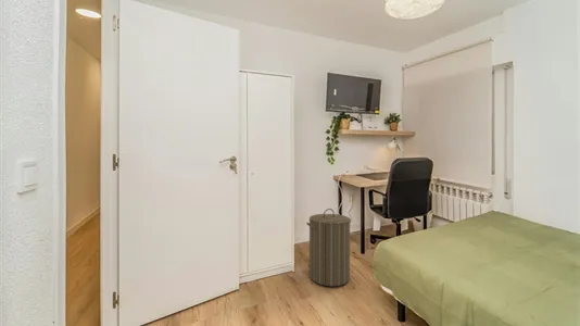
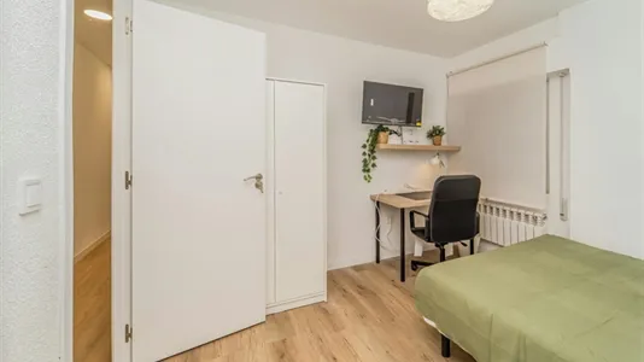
- laundry hamper [305,208,352,287]
